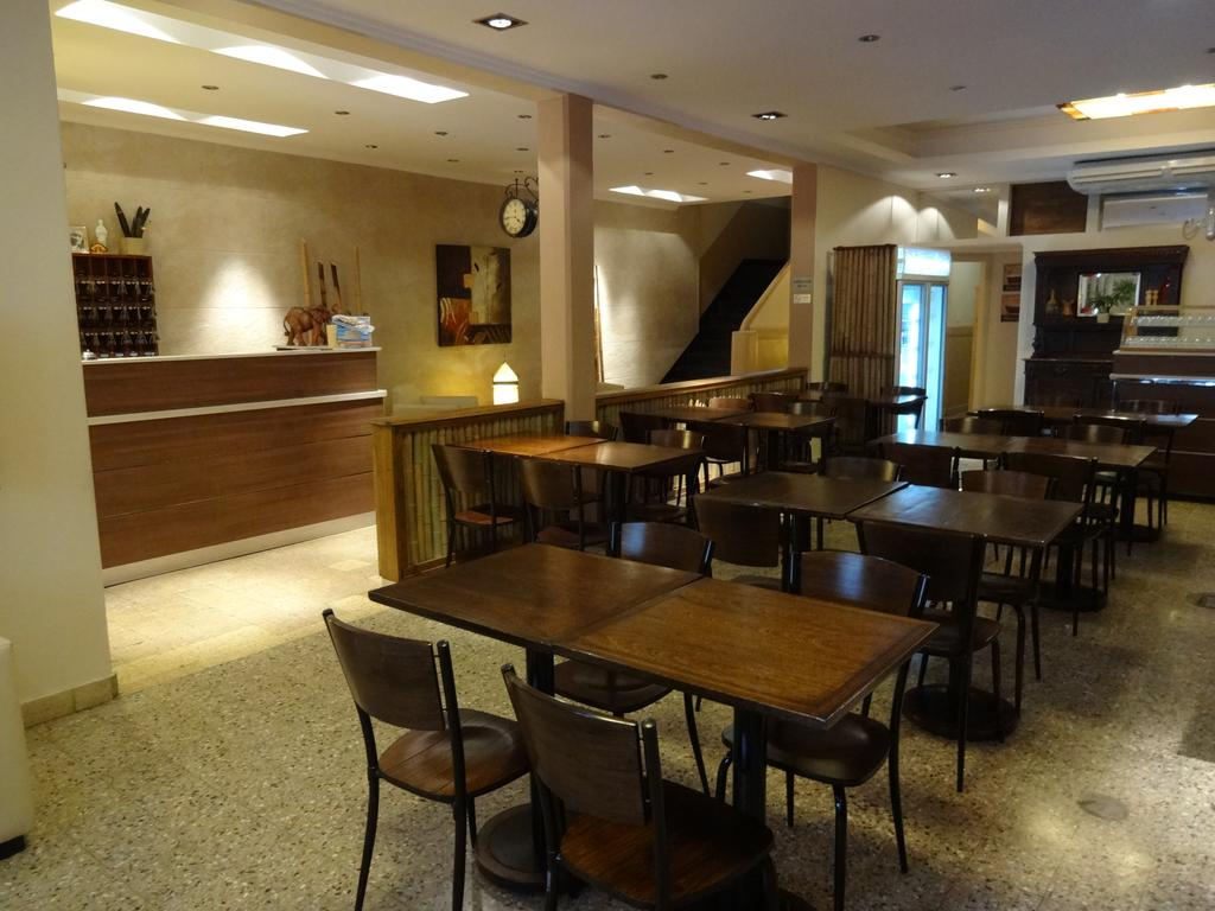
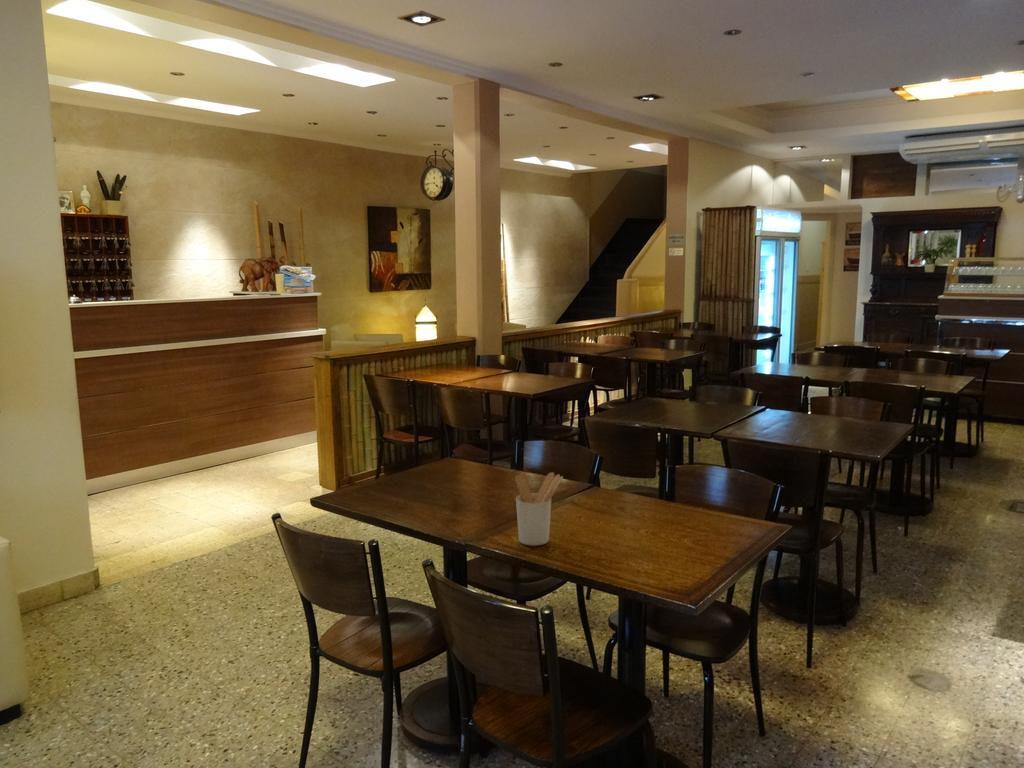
+ utensil holder [514,471,564,547]
